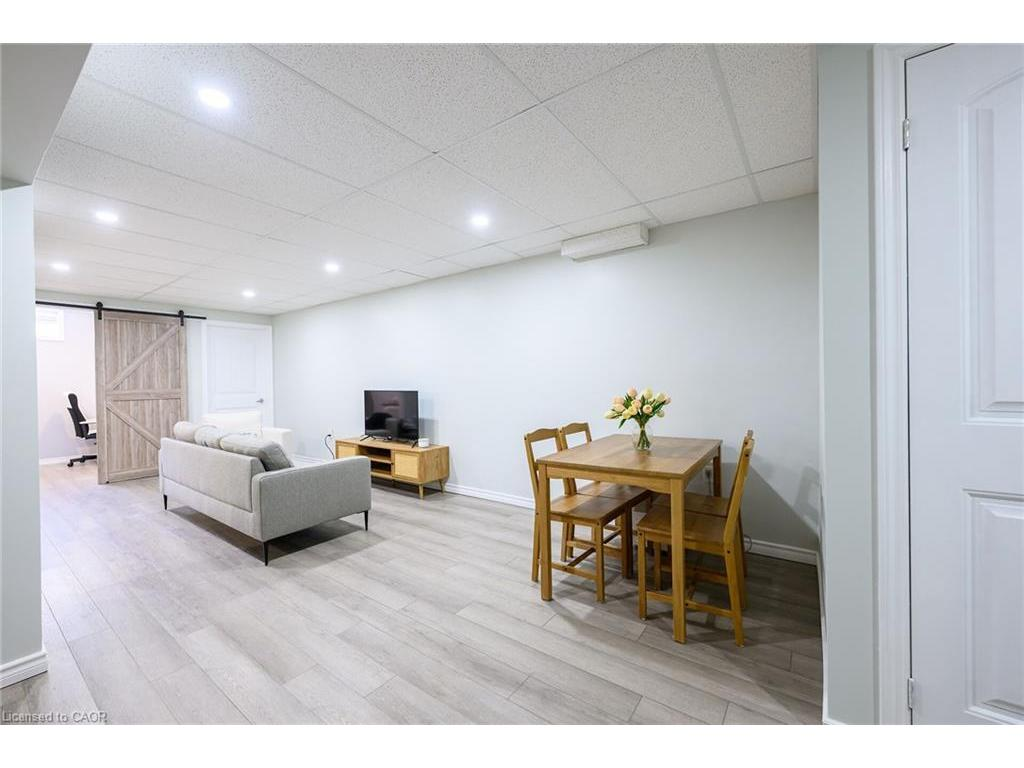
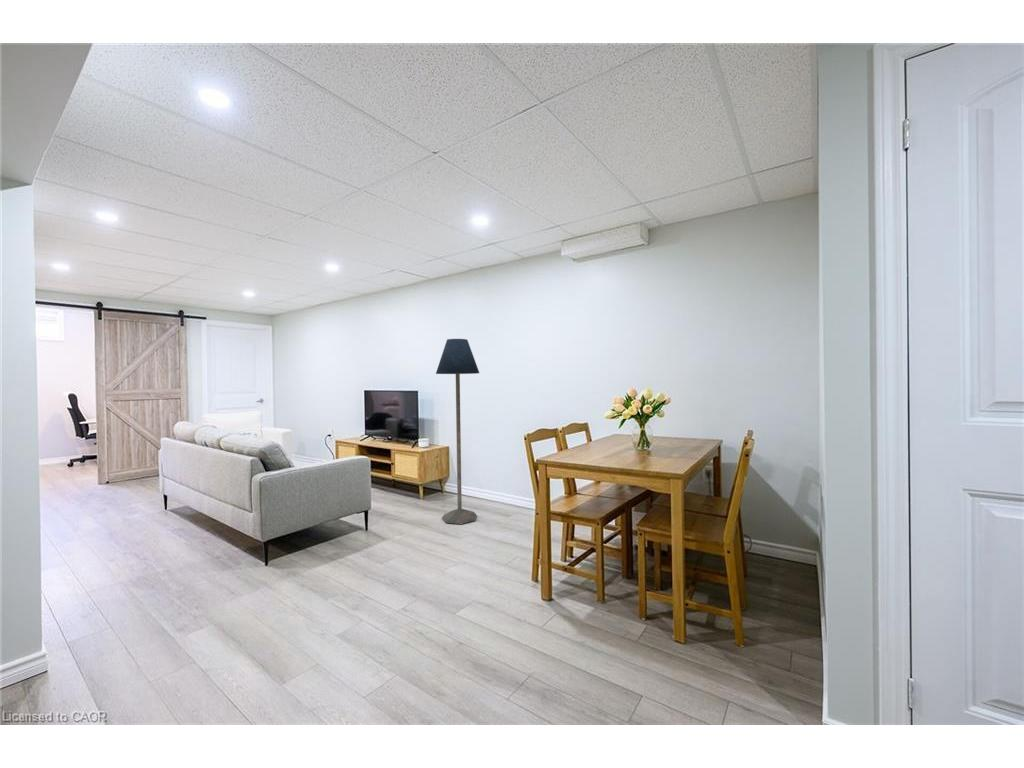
+ floor lamp [435,338,480,525]
